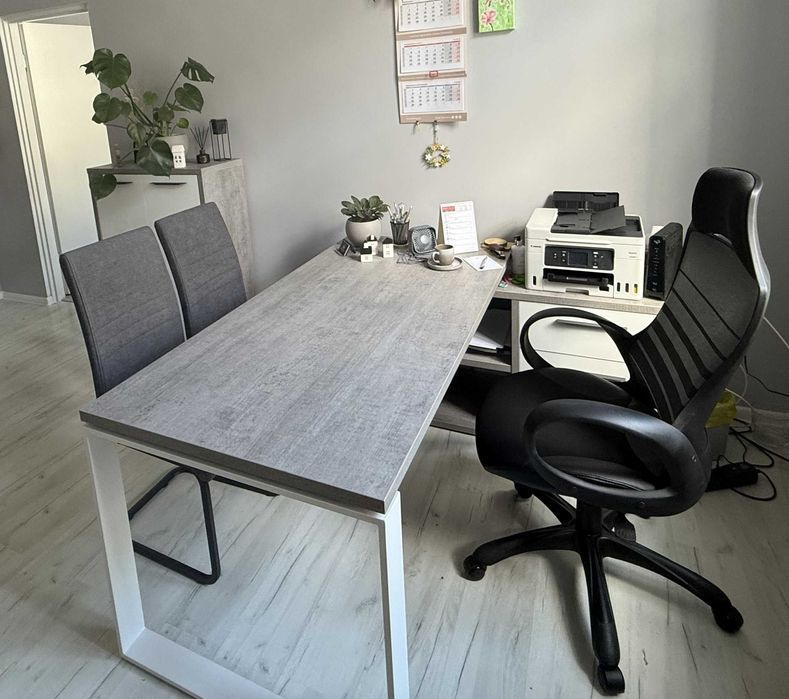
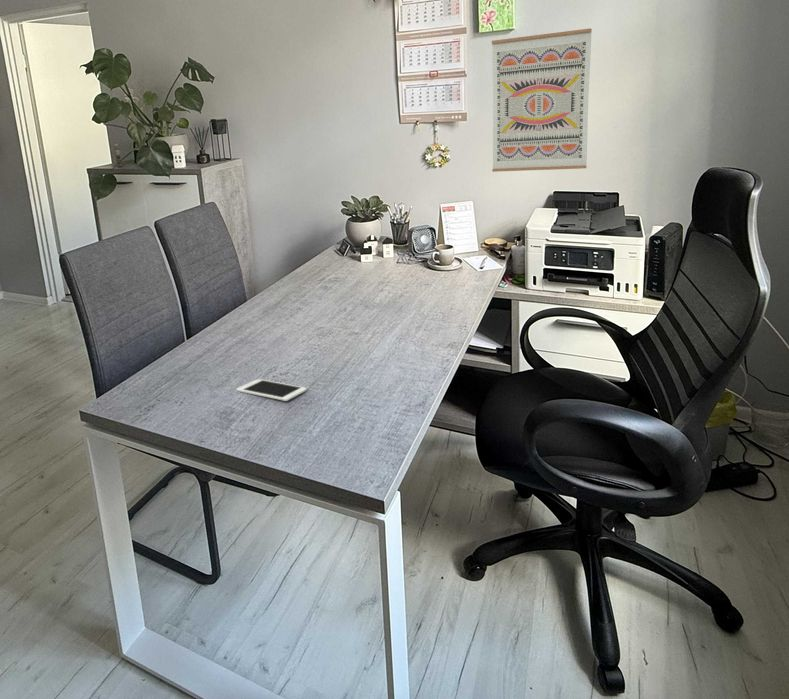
+ wall art [491,27,593,173]
+ cell phone [235,378,308,402]
